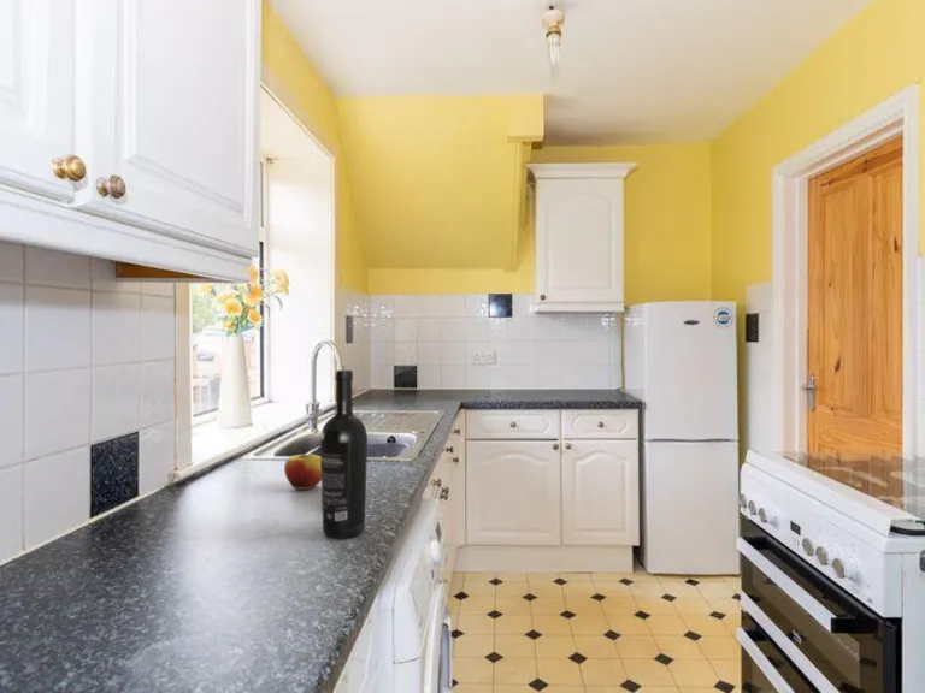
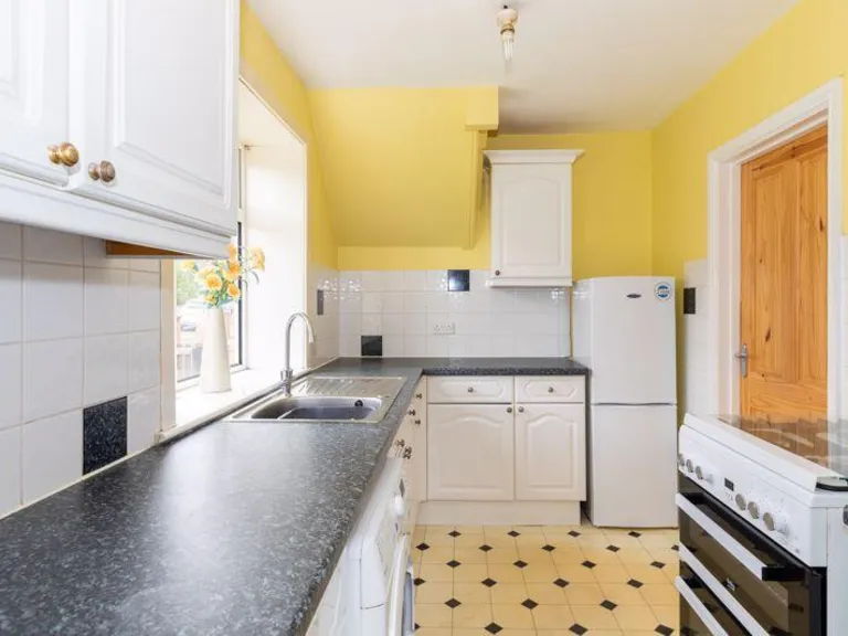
- wine bottle [319,369,369,539]
- apple [283,452,322,491]
